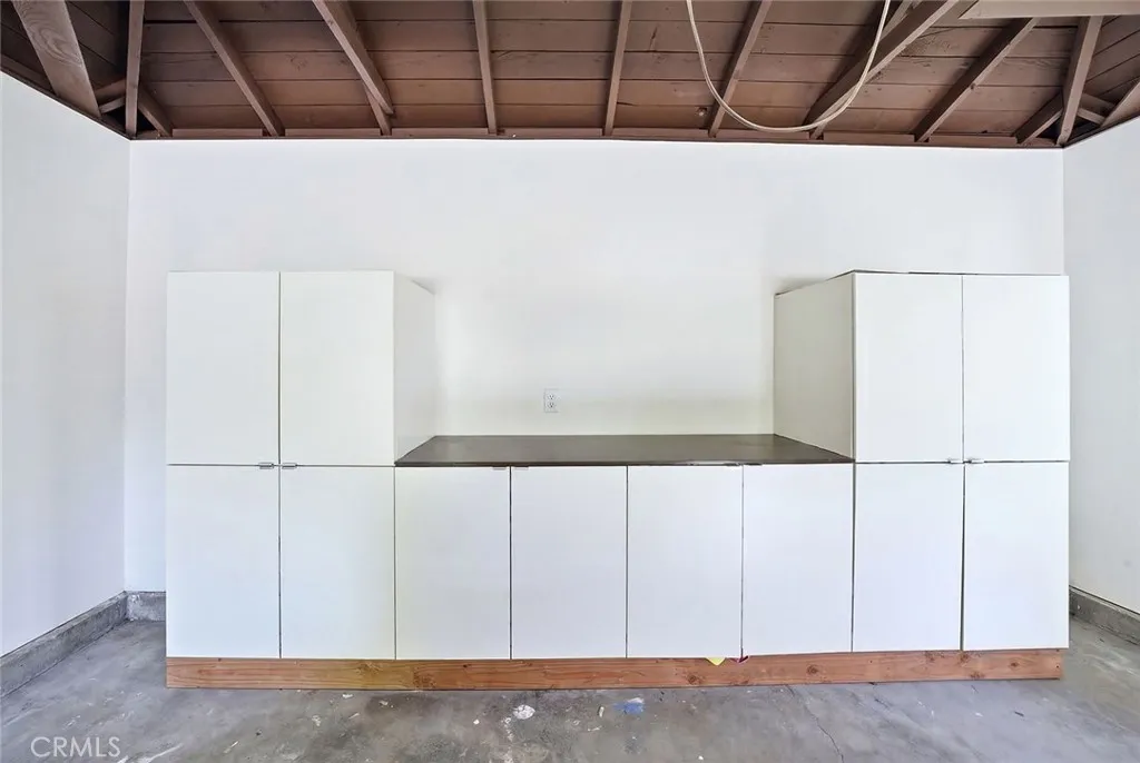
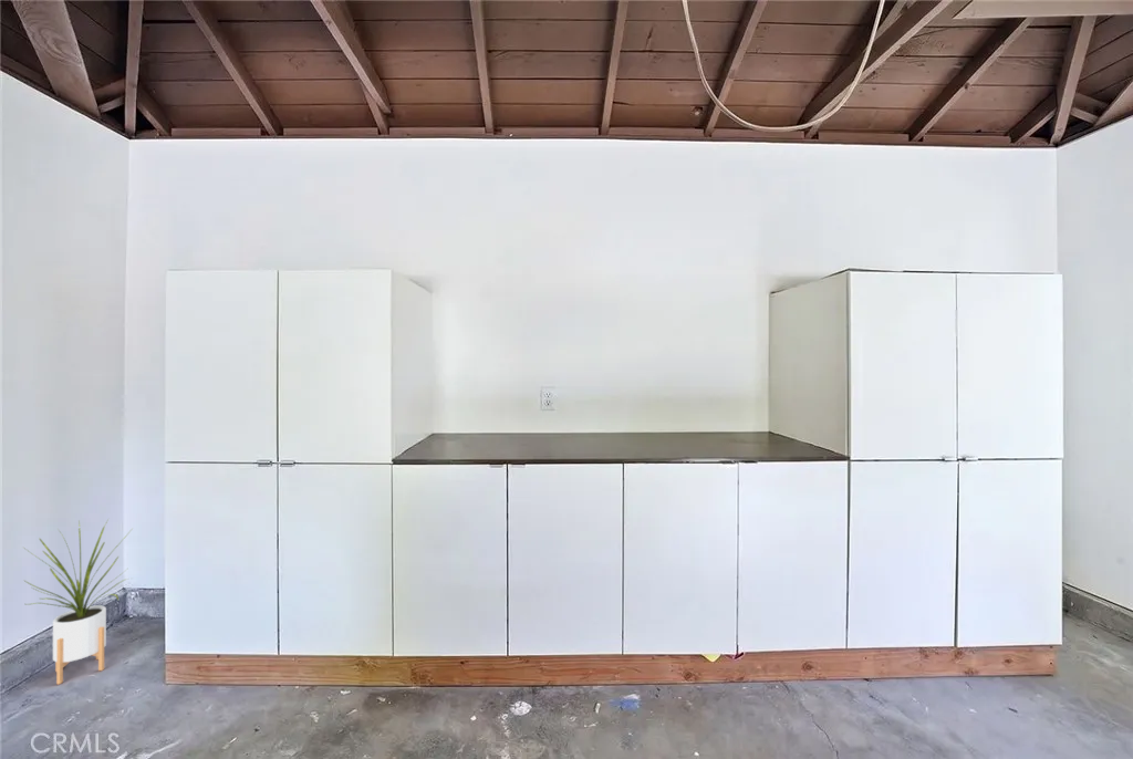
+ house plant [21,517,135,685]
